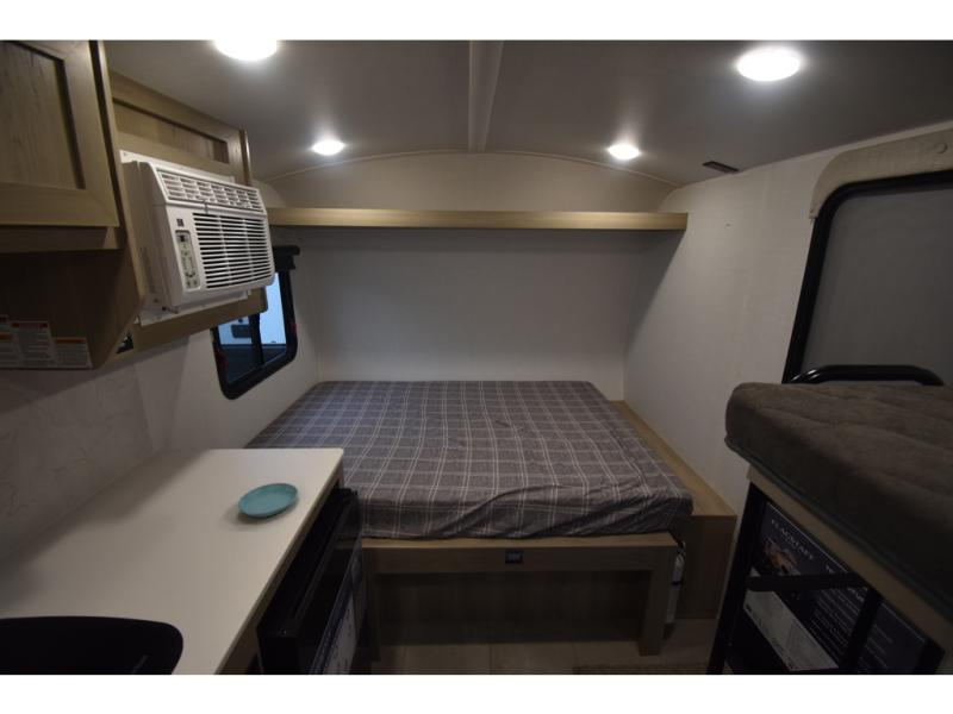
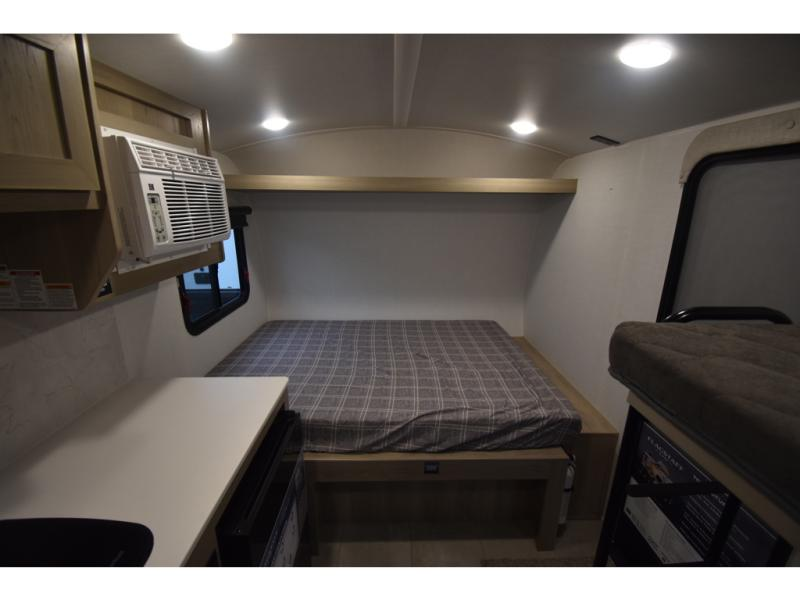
- saucer [237,482,299,519]
